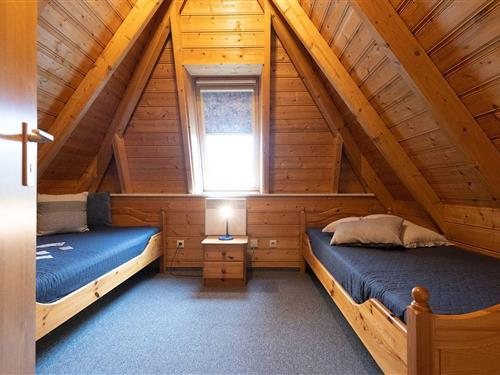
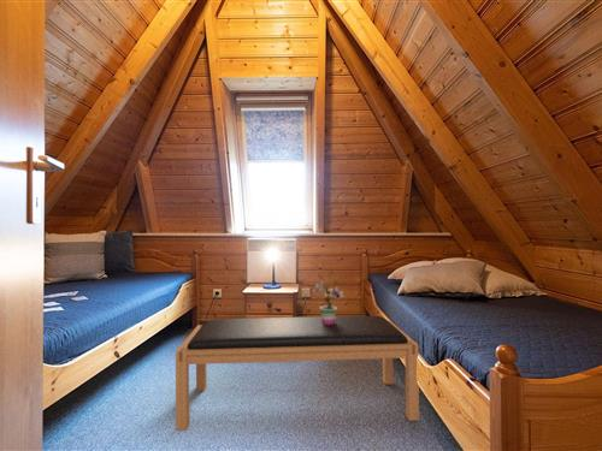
+ bench [175,315,420,432]
+ potted plant [311,268,346,325]
